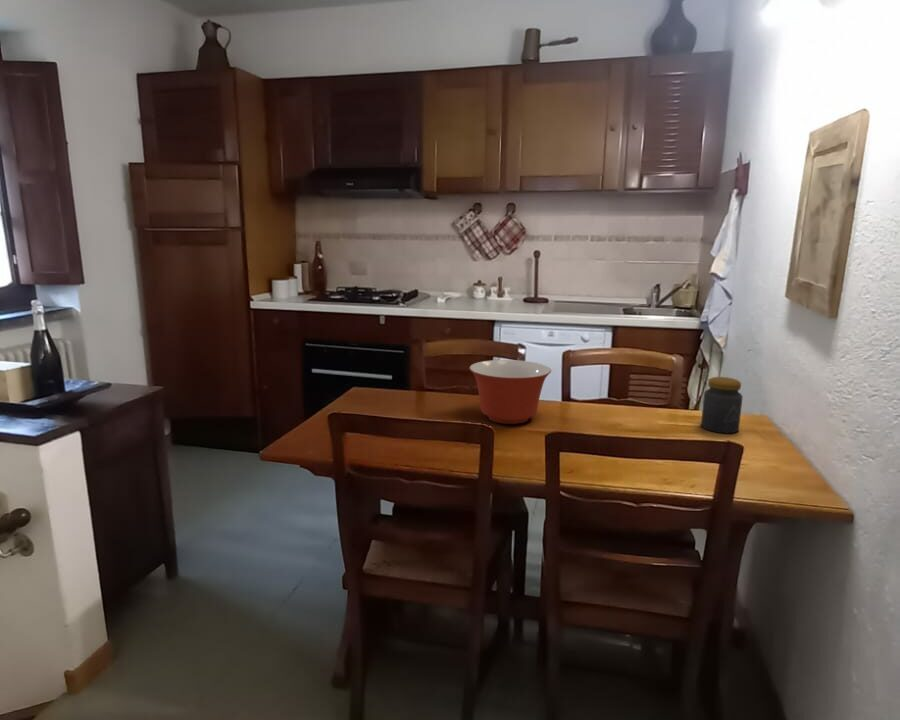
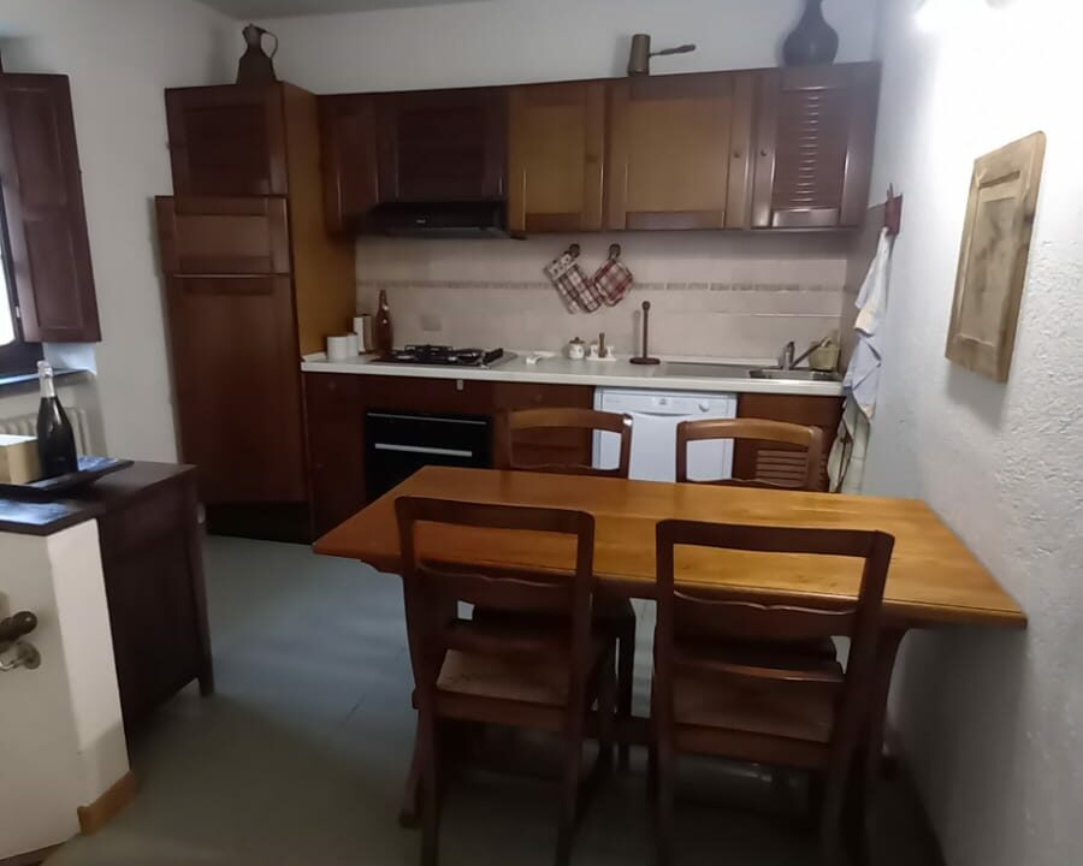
- mixing bowl [468,359,552,425]
- jar [700,376,744,435]
